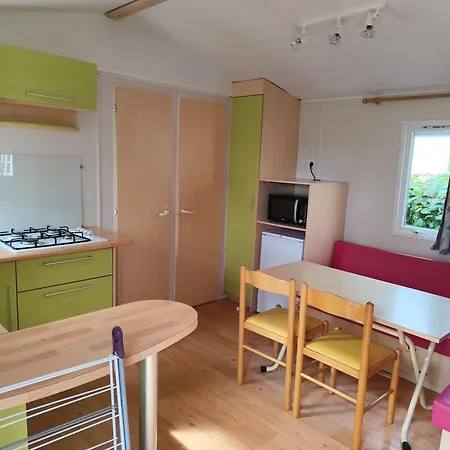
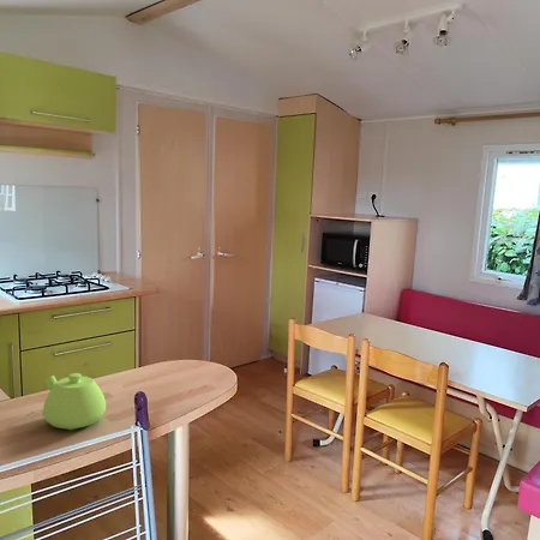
+ teapot [42,372,107,431]
